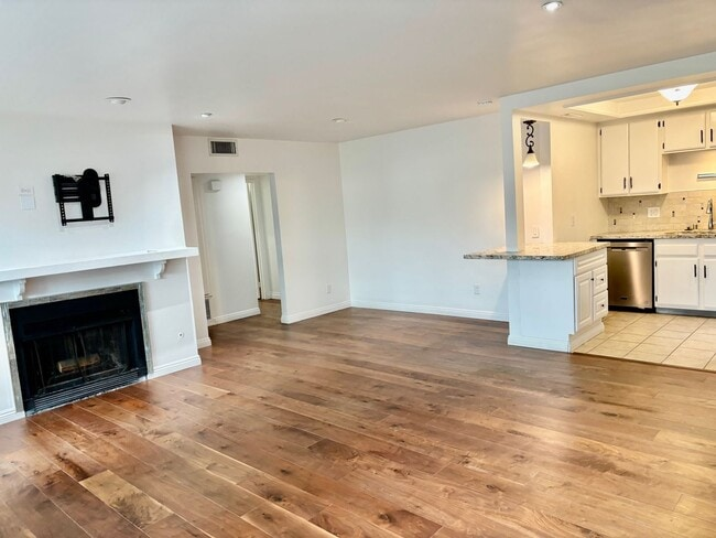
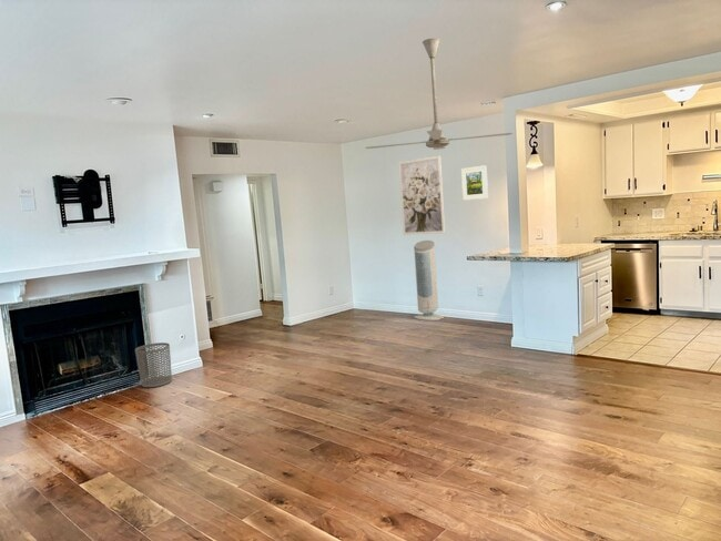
+ ceiling fan [364,38,514,151]
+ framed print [460,164,489,202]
+ air purifier [413,239,445,321]
+ waste bin [134,341,173,388]
+ wall art [397,154,446,236]
